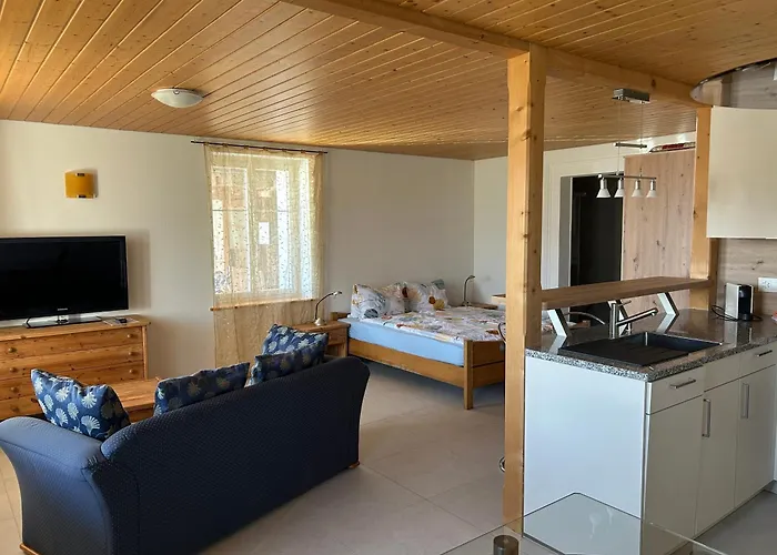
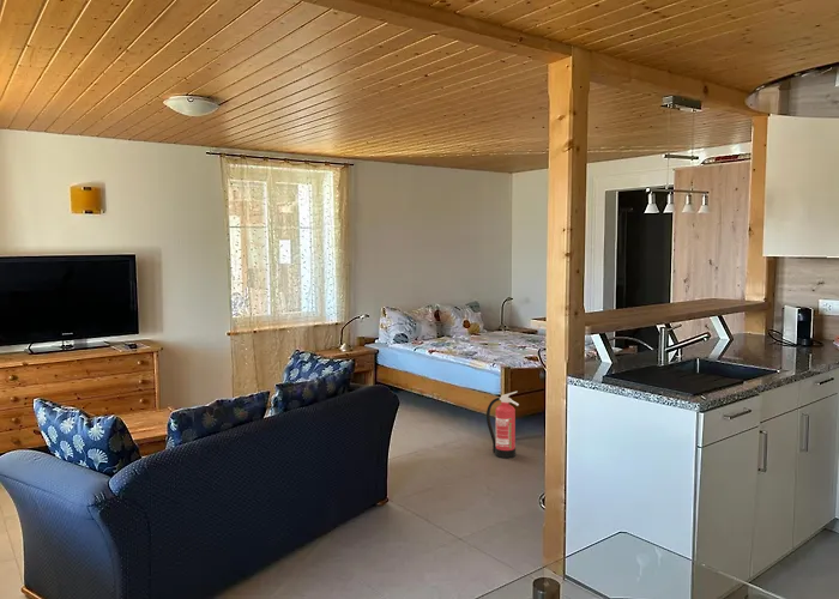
+ fire extinguisher [485,389,520,459]
